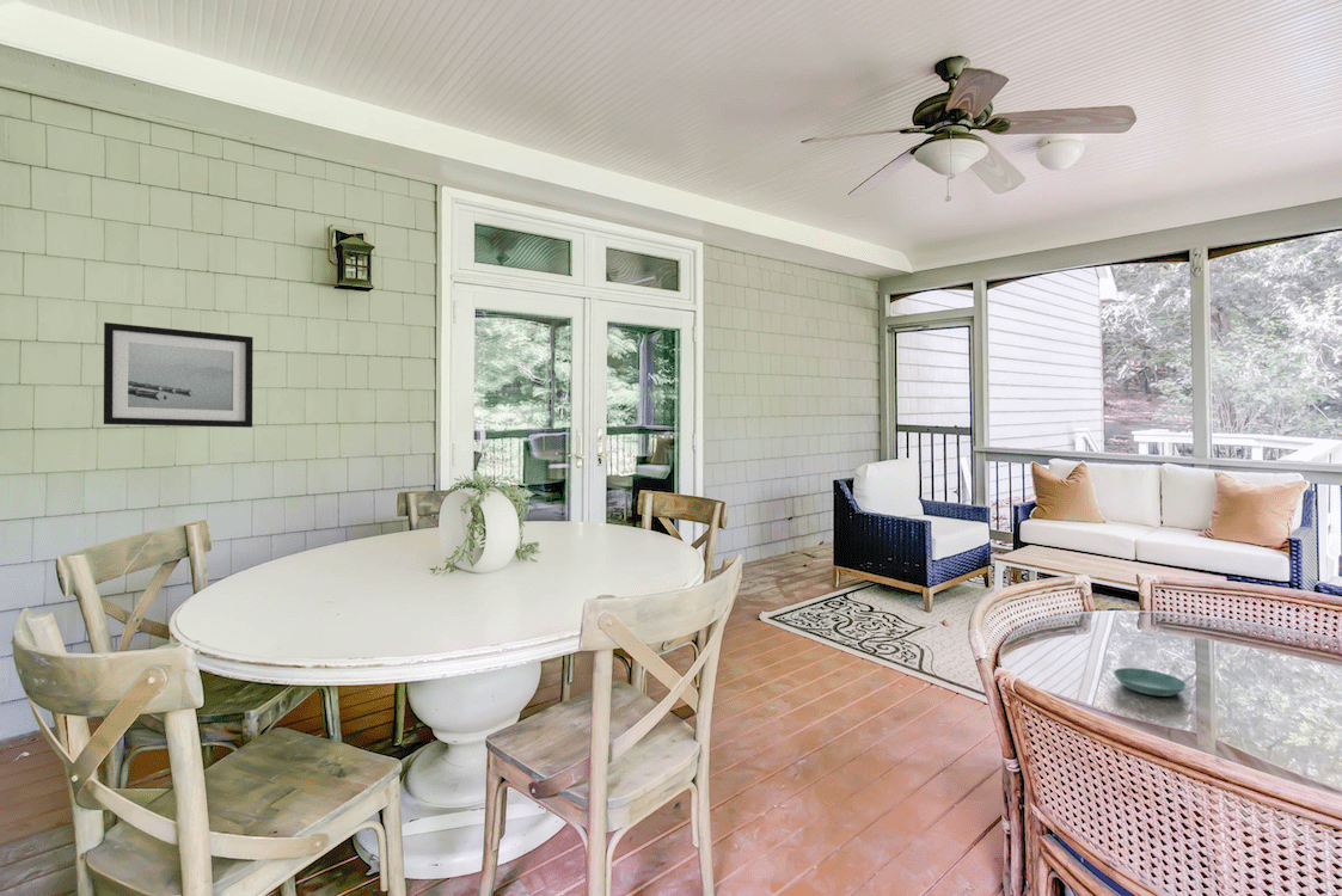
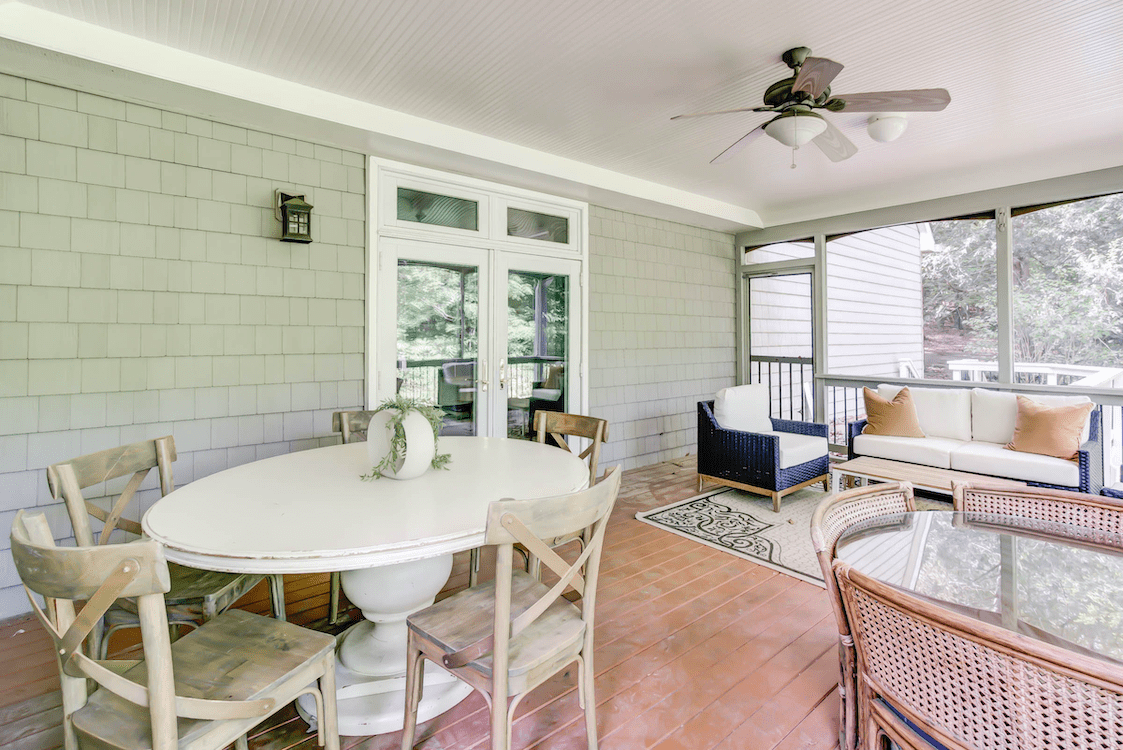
- wall art [103,321,255,429]
- saucer [1113,667,1188,698]
